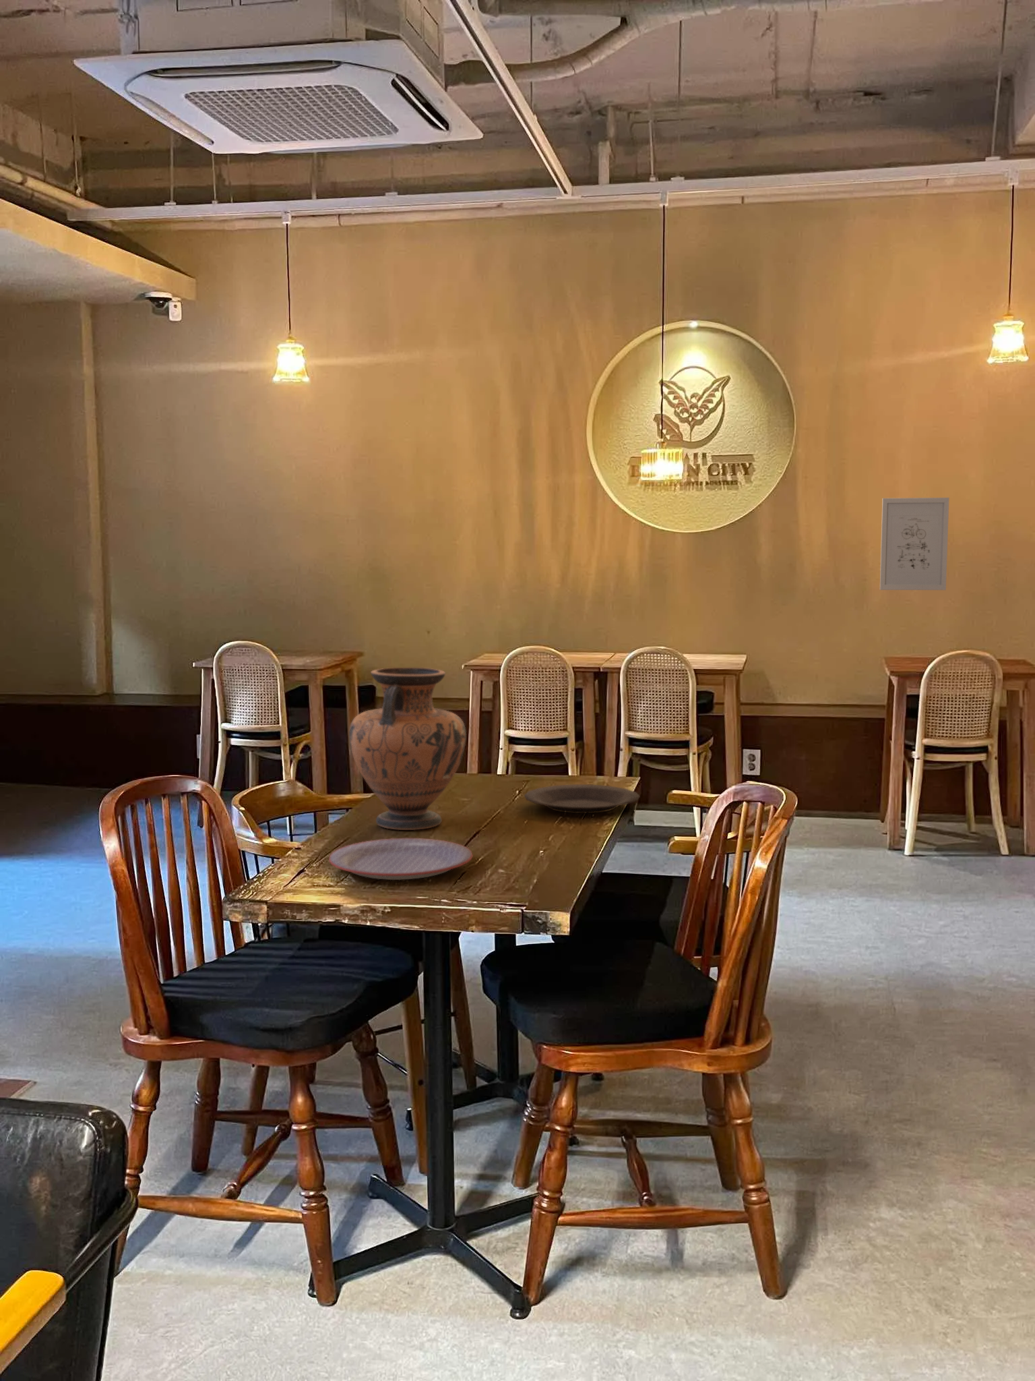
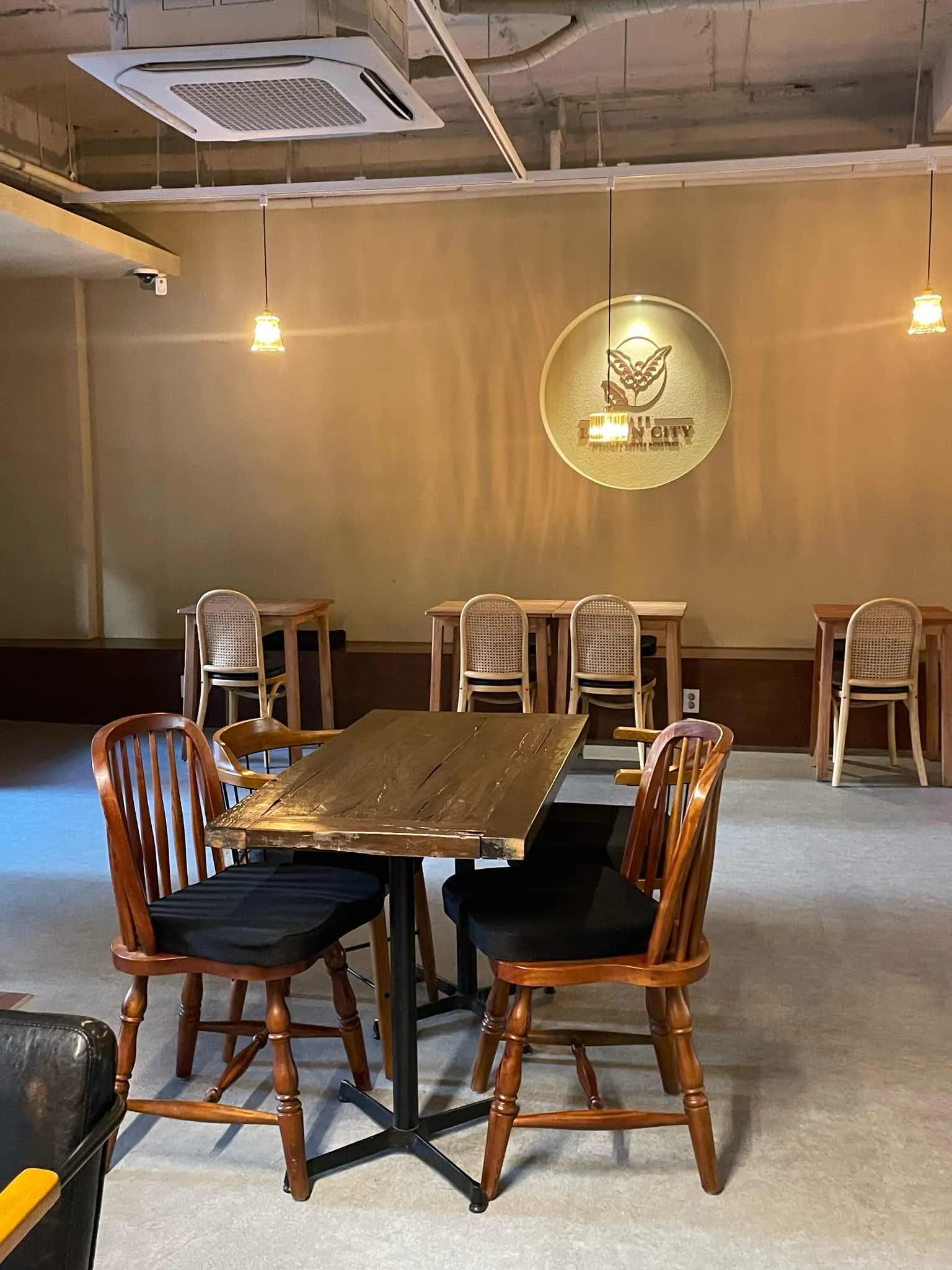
- plate [328,837,474,881]
- plate [524,784,640,813]
- wall art [880,497,950,590]
- vase [348,667,467,831]
